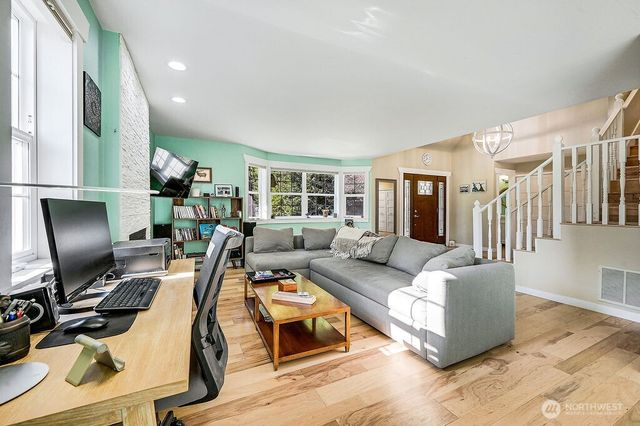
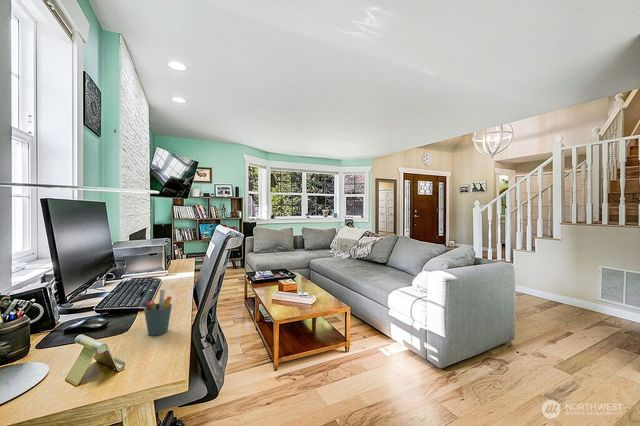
+ pen holder [143,289,173,336]
